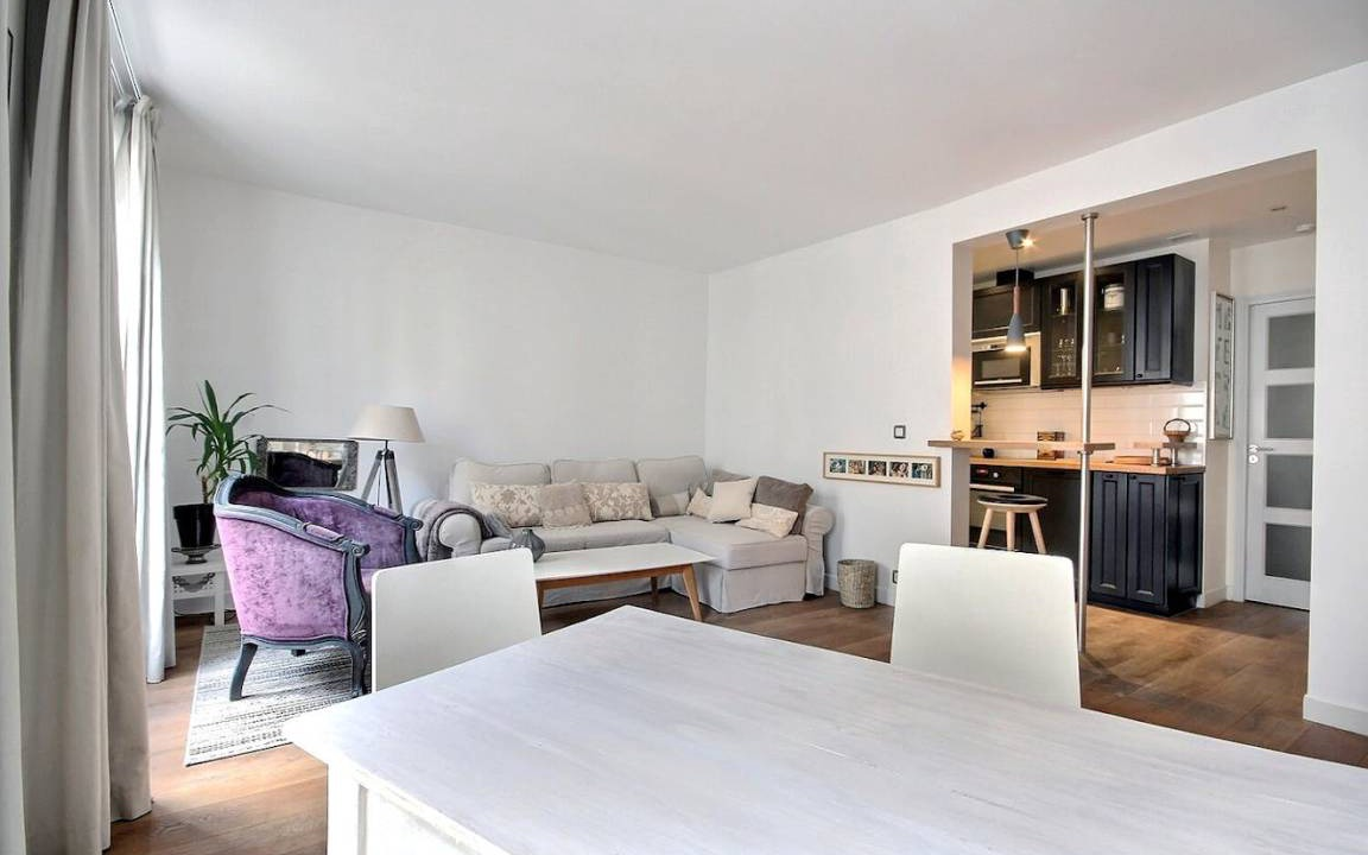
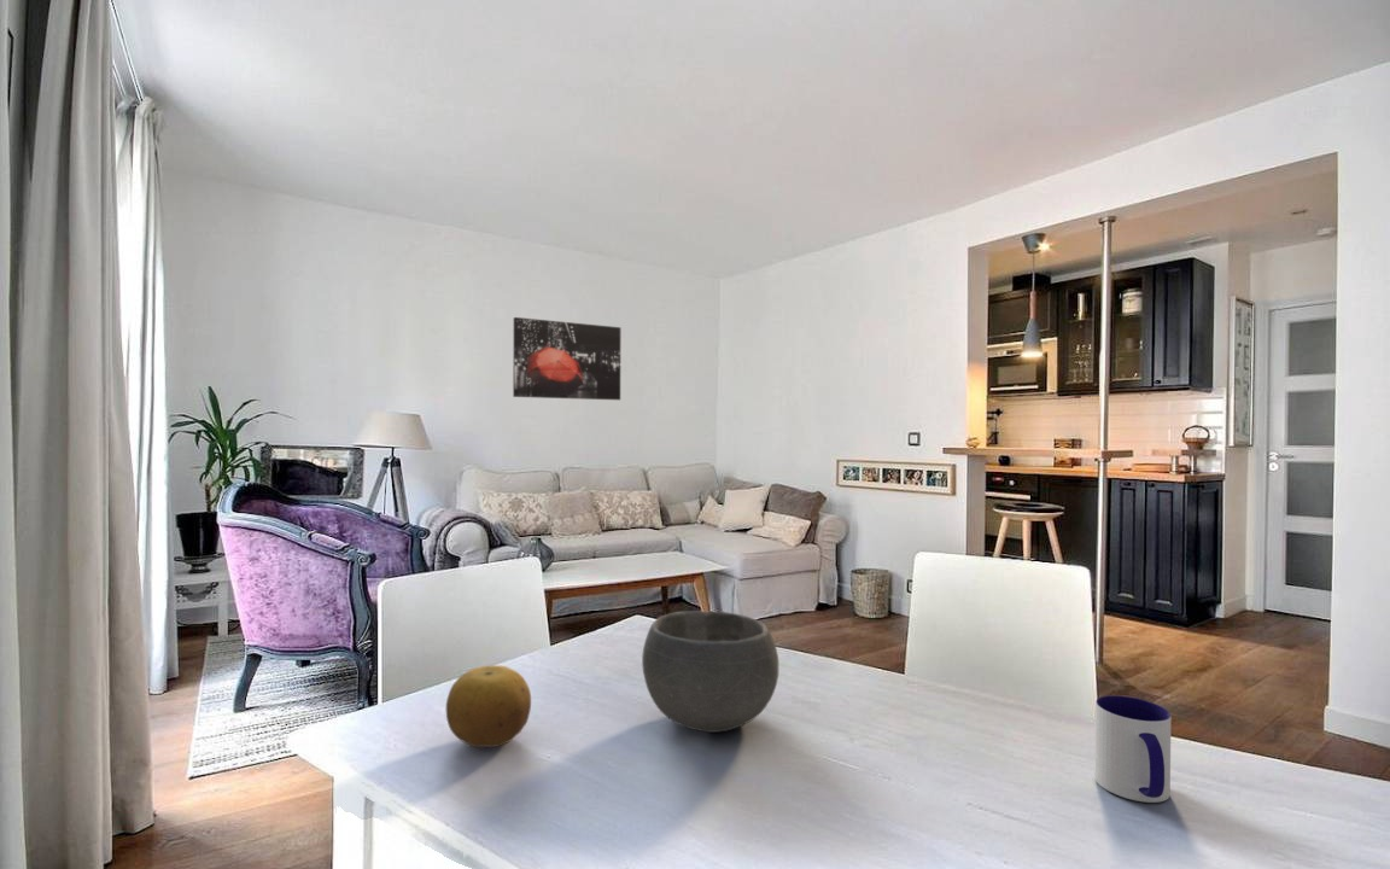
+ bowl [641,610,779,734]
+ fruit [445,664,532,748]
+ mug [1093,694,1173,804]
+ wall art [512,316,621,401]
